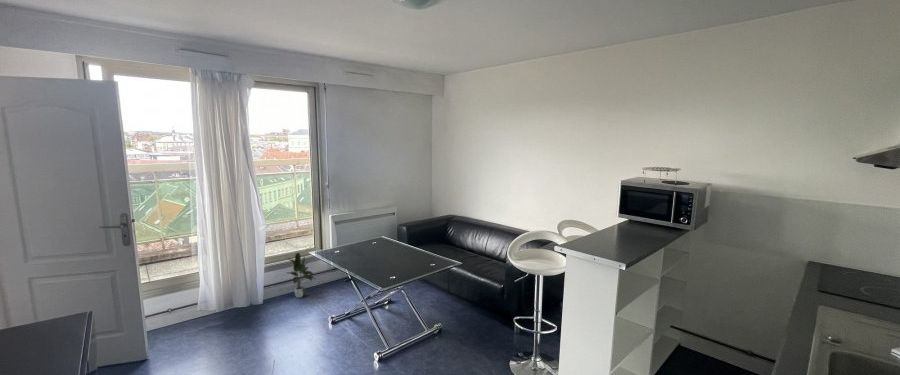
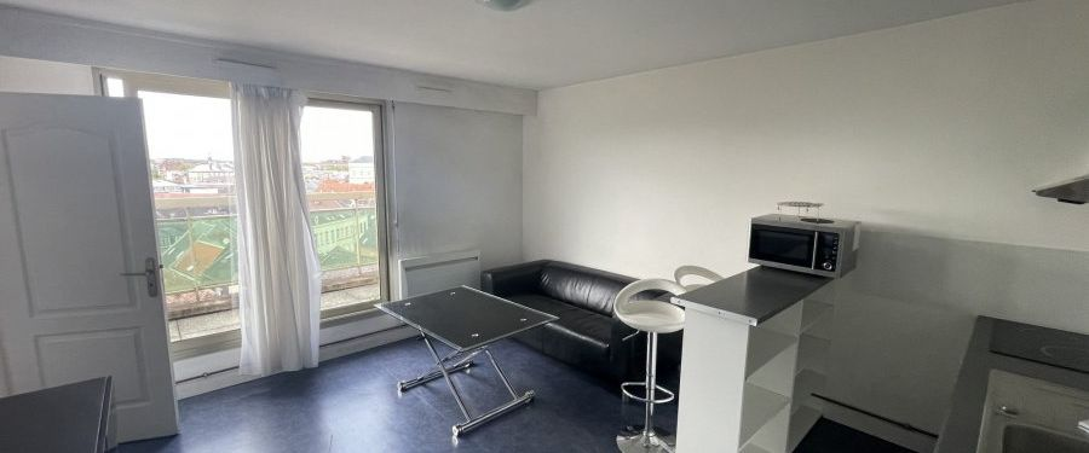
- potted plant [286,252,318,299]
